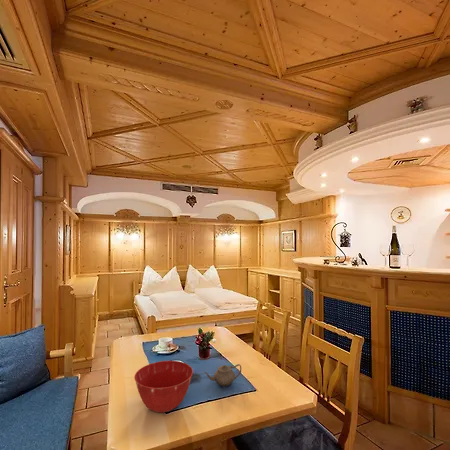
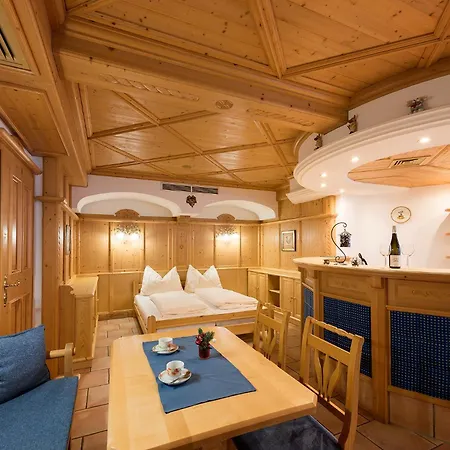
- teapot [204,363,242,388]
- mixing bowl [133,360,194,414]
